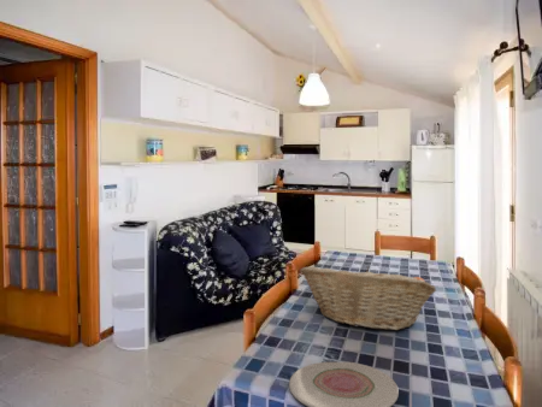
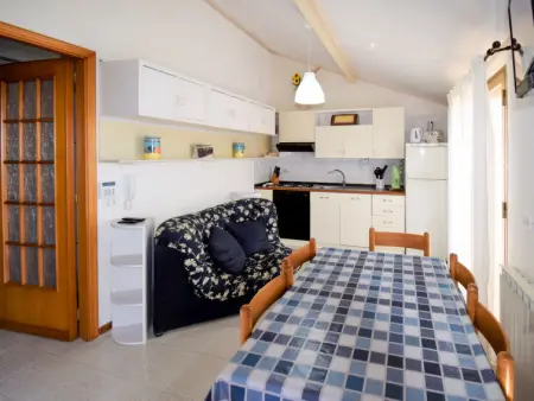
- fruit basket [299,265,437,331]
- plate [288,361,400,407]
